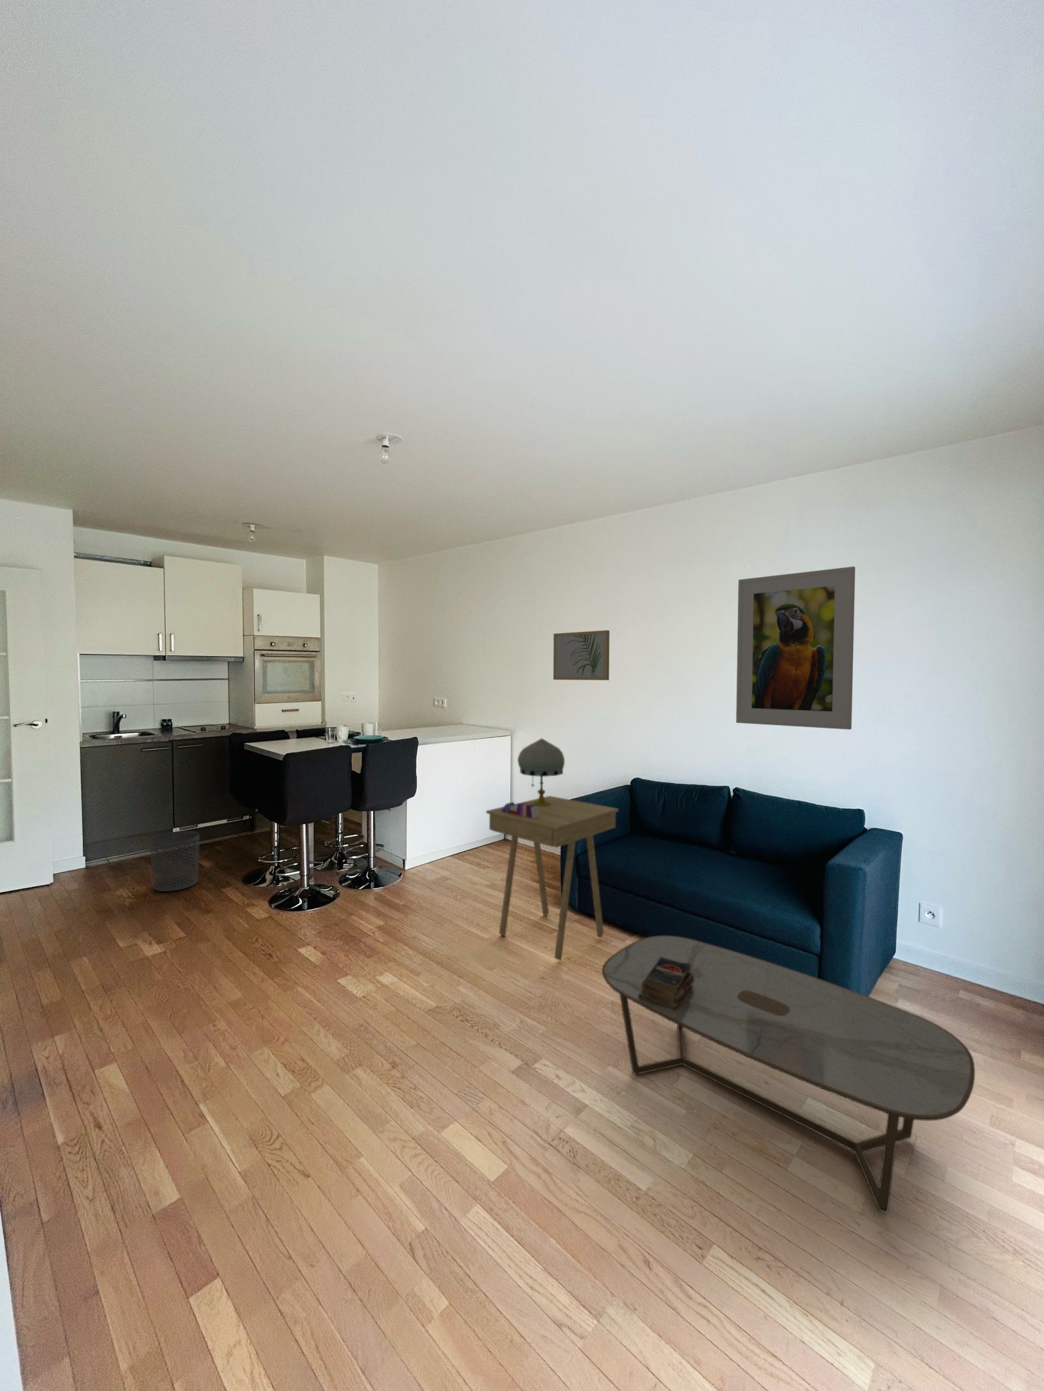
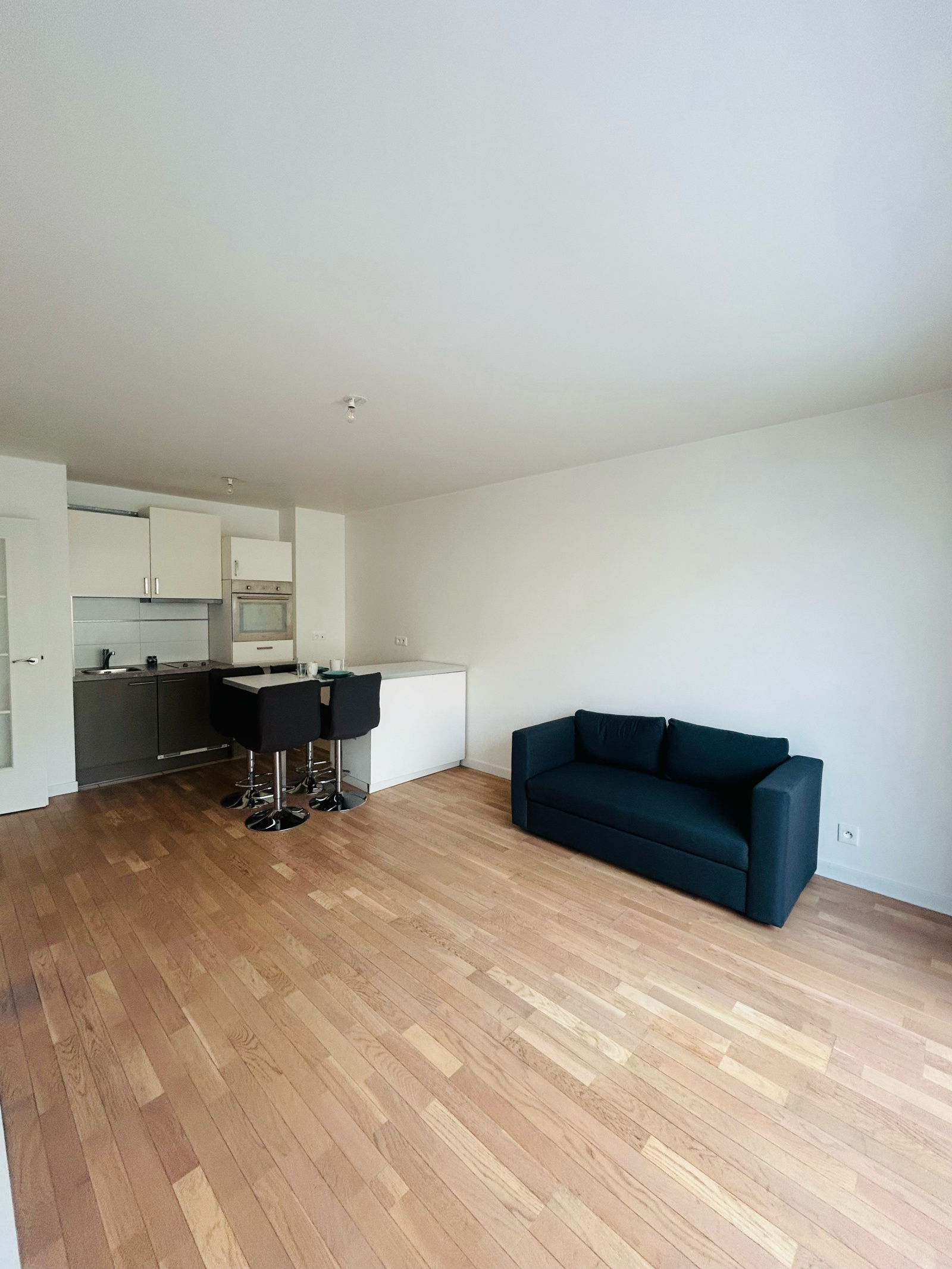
- books [638,957,694,1010]
- waste bin [149,830,201,892]
- books [500,801,538,818]
- table lamp [517,738,565,806]
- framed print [736,566,856,730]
- wall art [553,629,610,681]
- side table [486,795,620,961]
- coffee table [601,935,976,1213]
